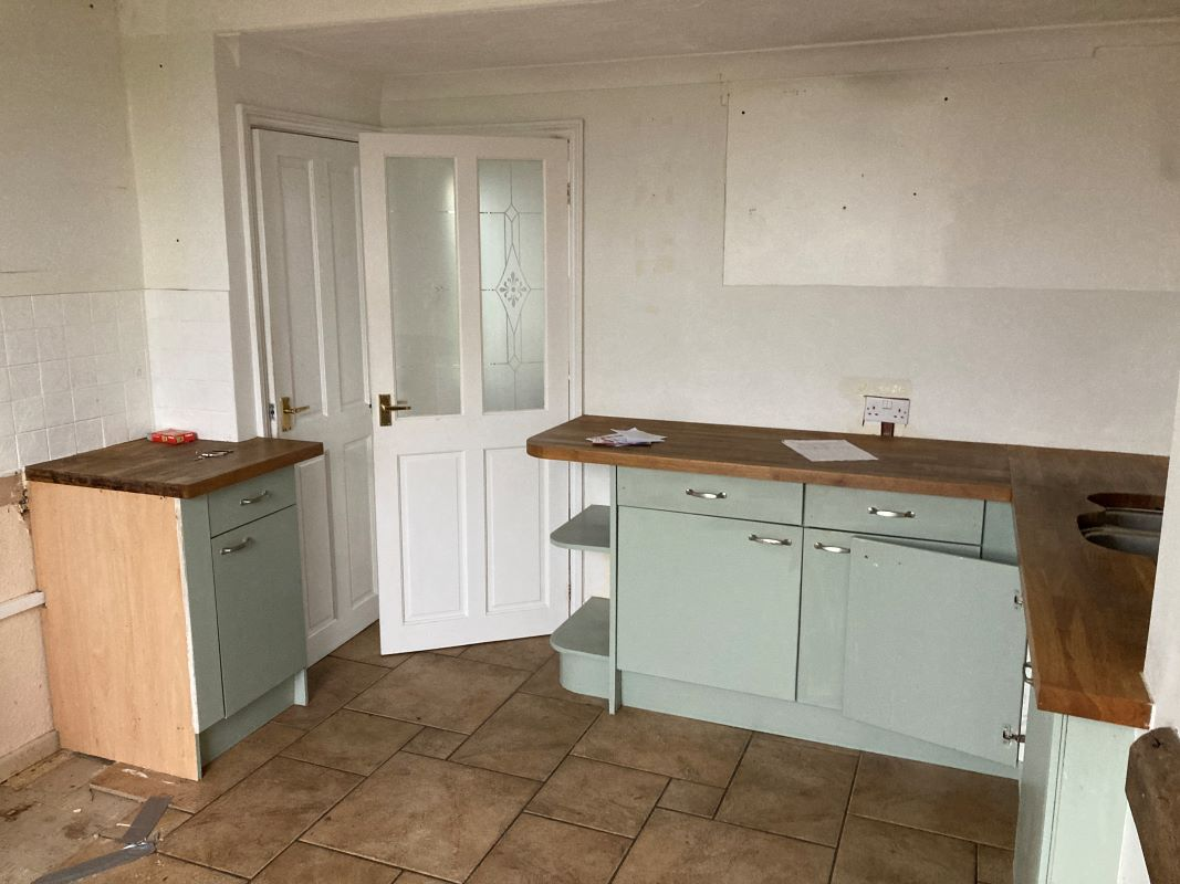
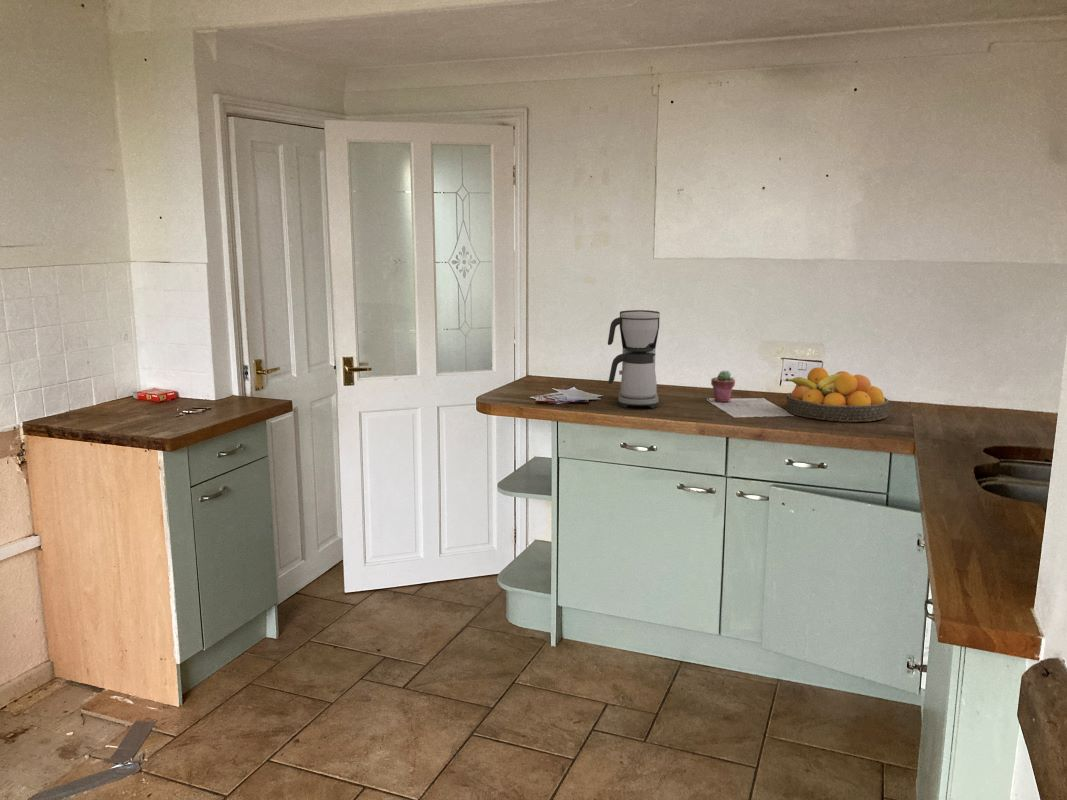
+ coffee maker [607,309,661,409]
+ potted succulent [710,369,736,403]
+ fruit bowl [784,367,890,423]
